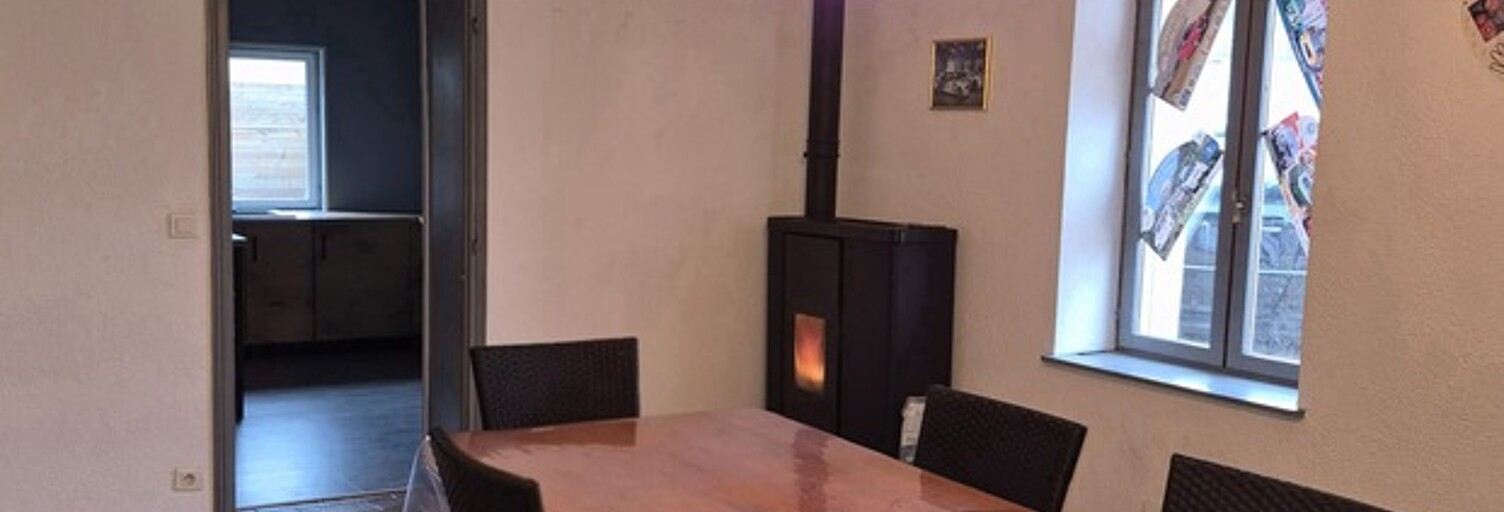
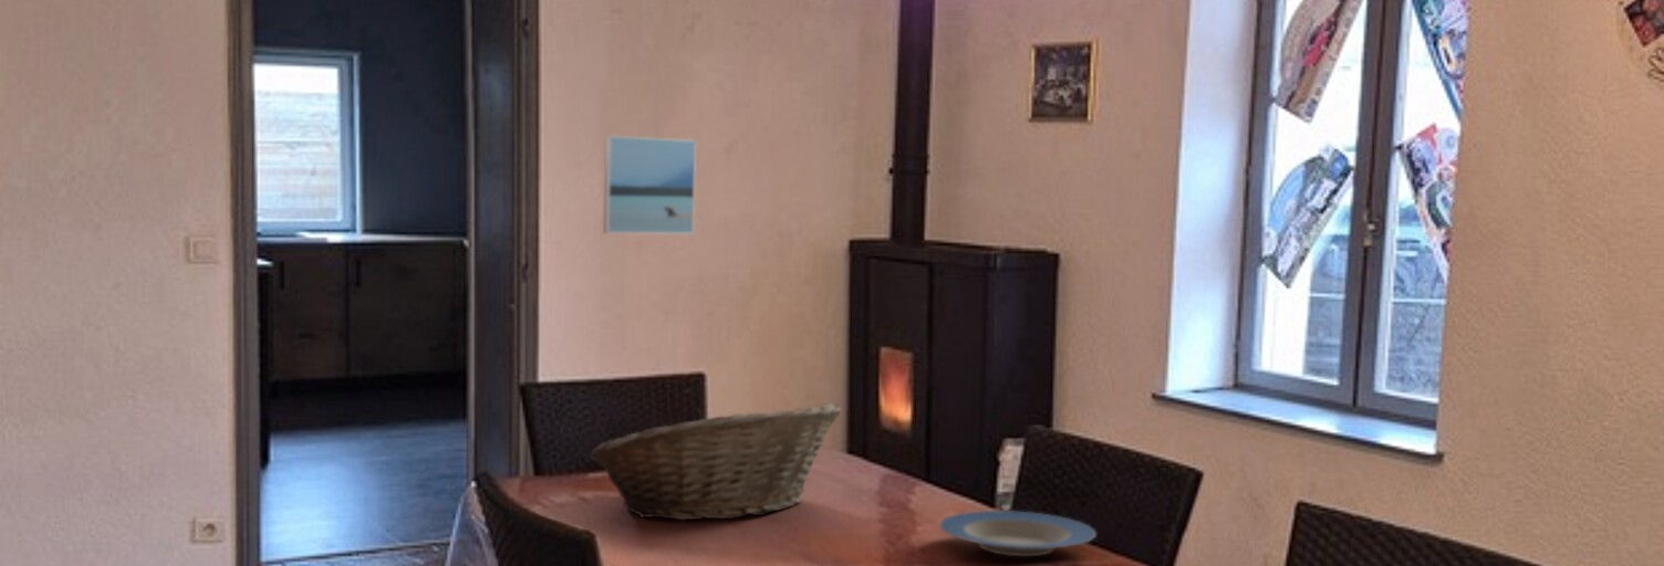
+ plate [938,510,1096,557]
+ fruit basket [589,402,842,521]
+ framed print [602,135,697,235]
